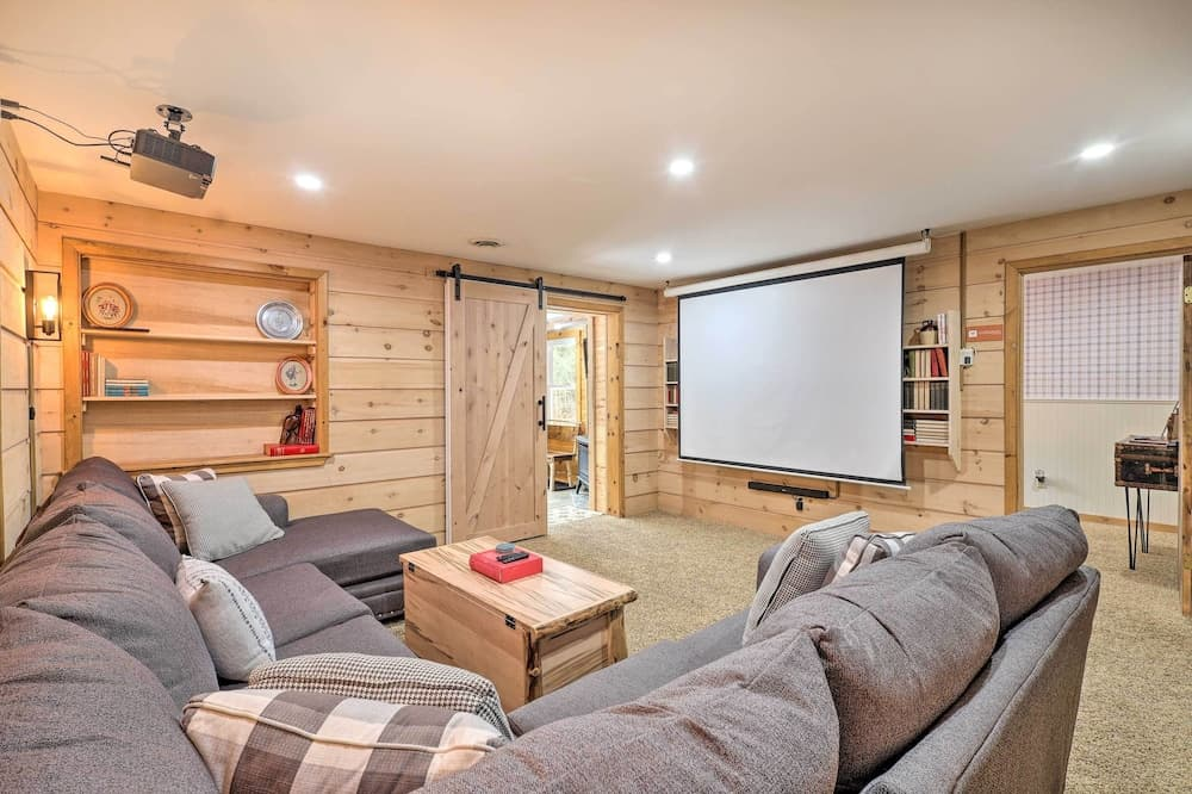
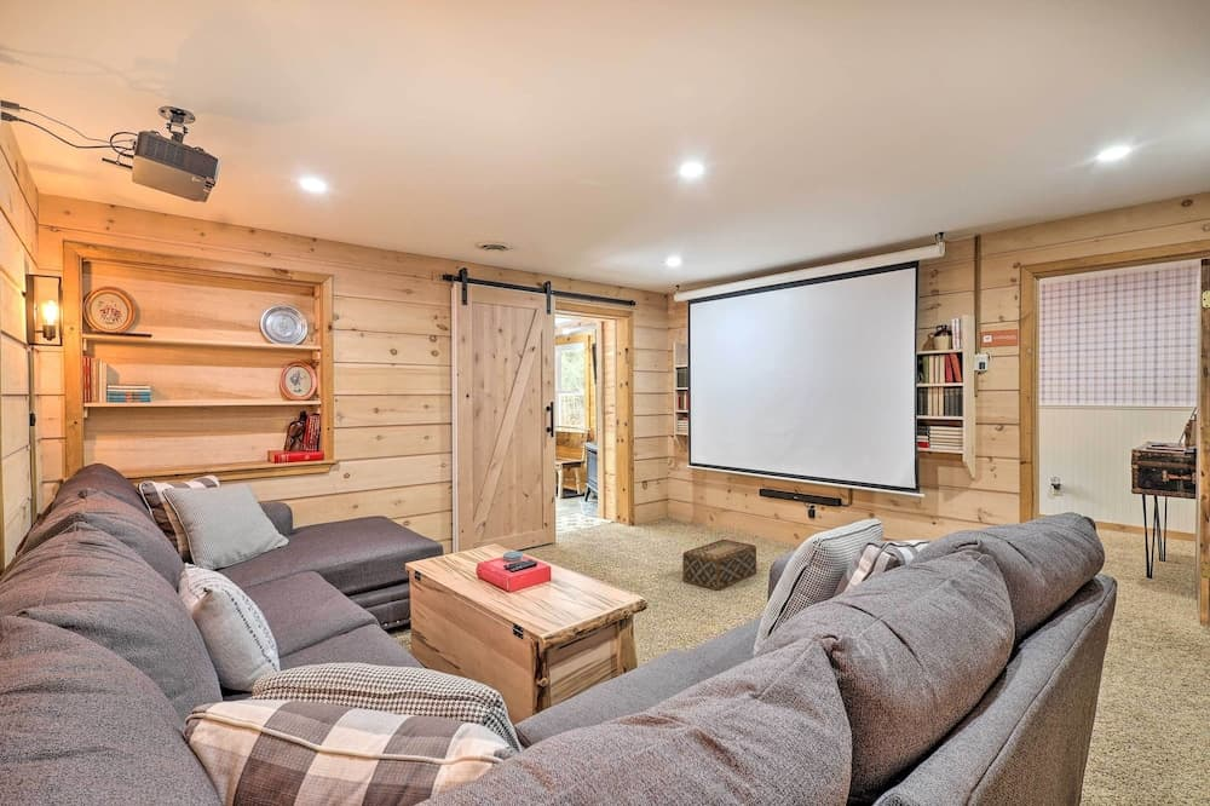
+ woven basket [681,539,757,592]
